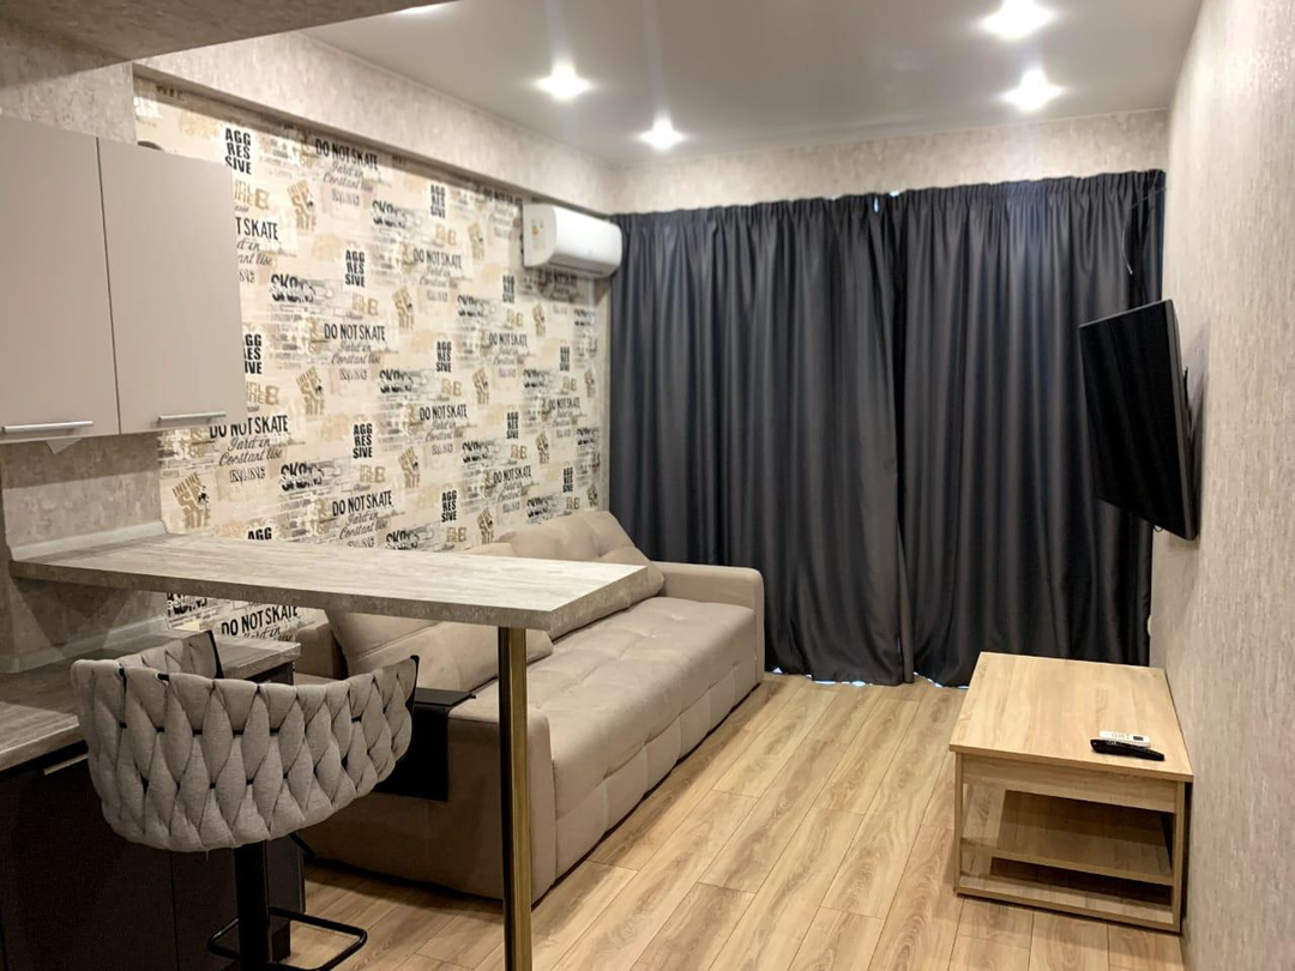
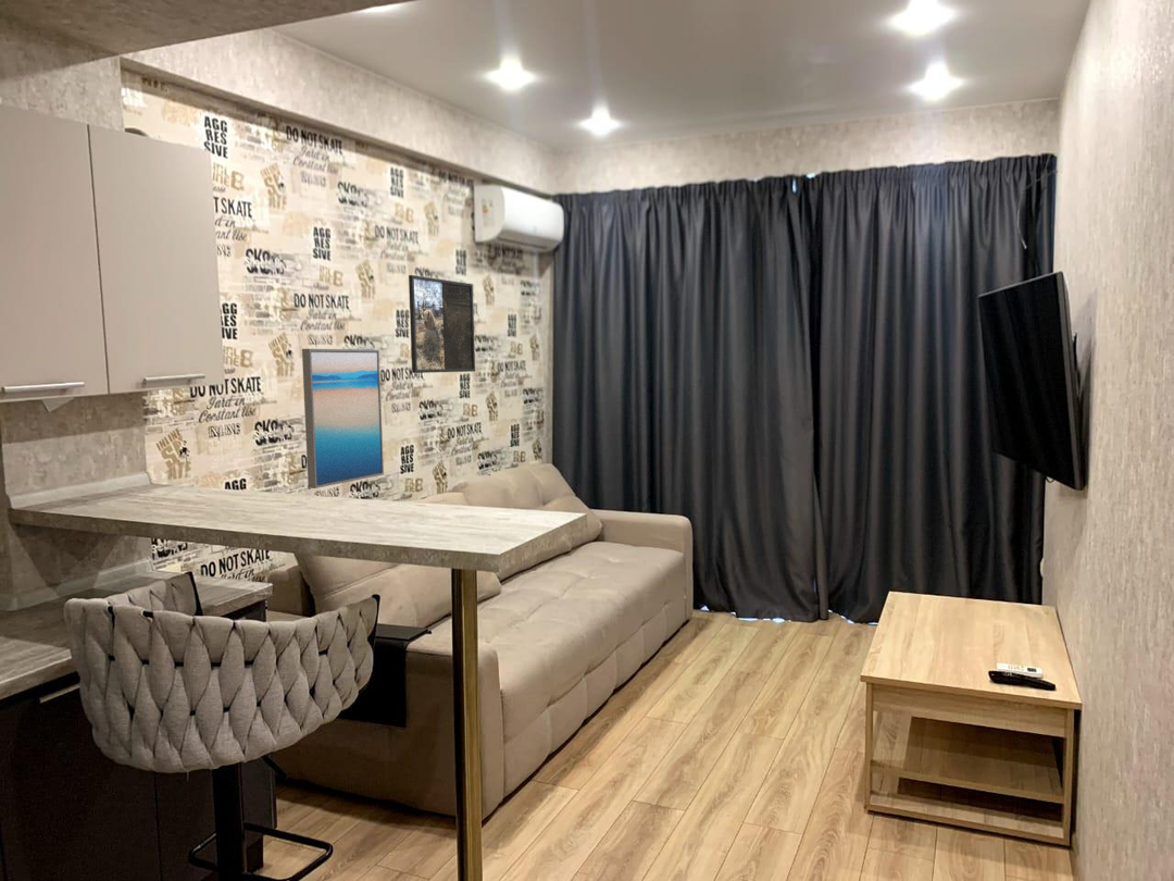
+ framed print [408,274,476,374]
+ wall art [301,348,385,489]
